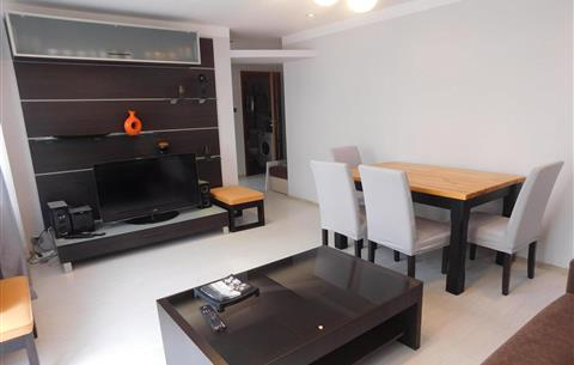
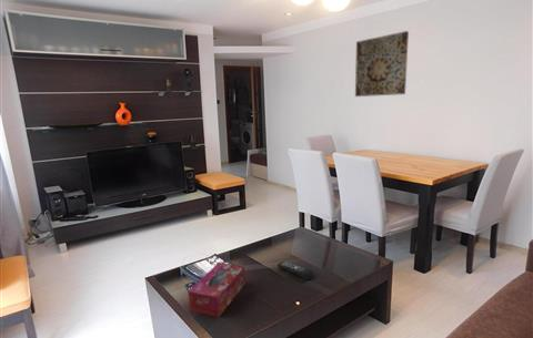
+ wall art [354,30,410,98]
+ tissue box [188,262,247,318]
+ remote control [276,260,314,281]
